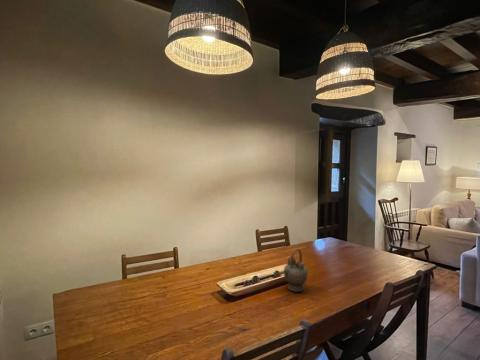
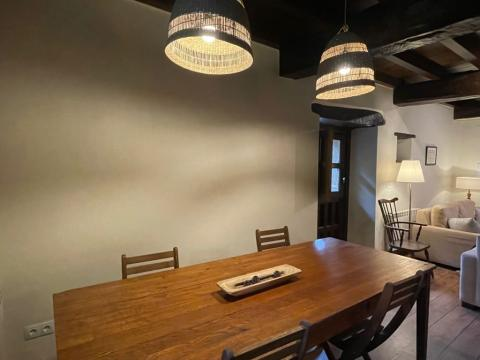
- teapot [282,248,309,292]
